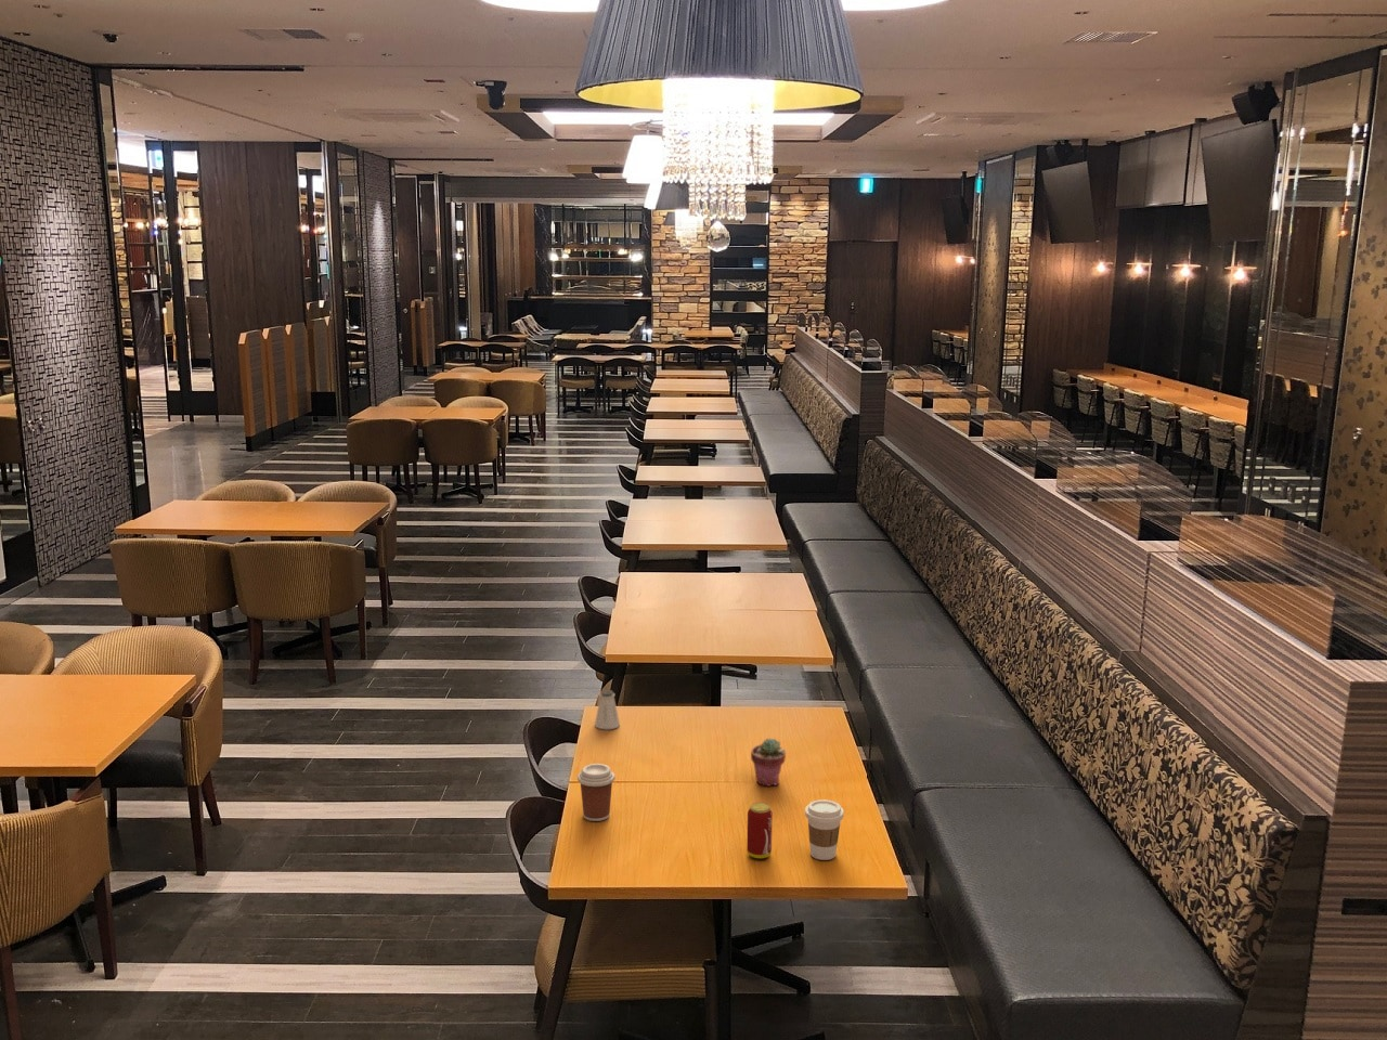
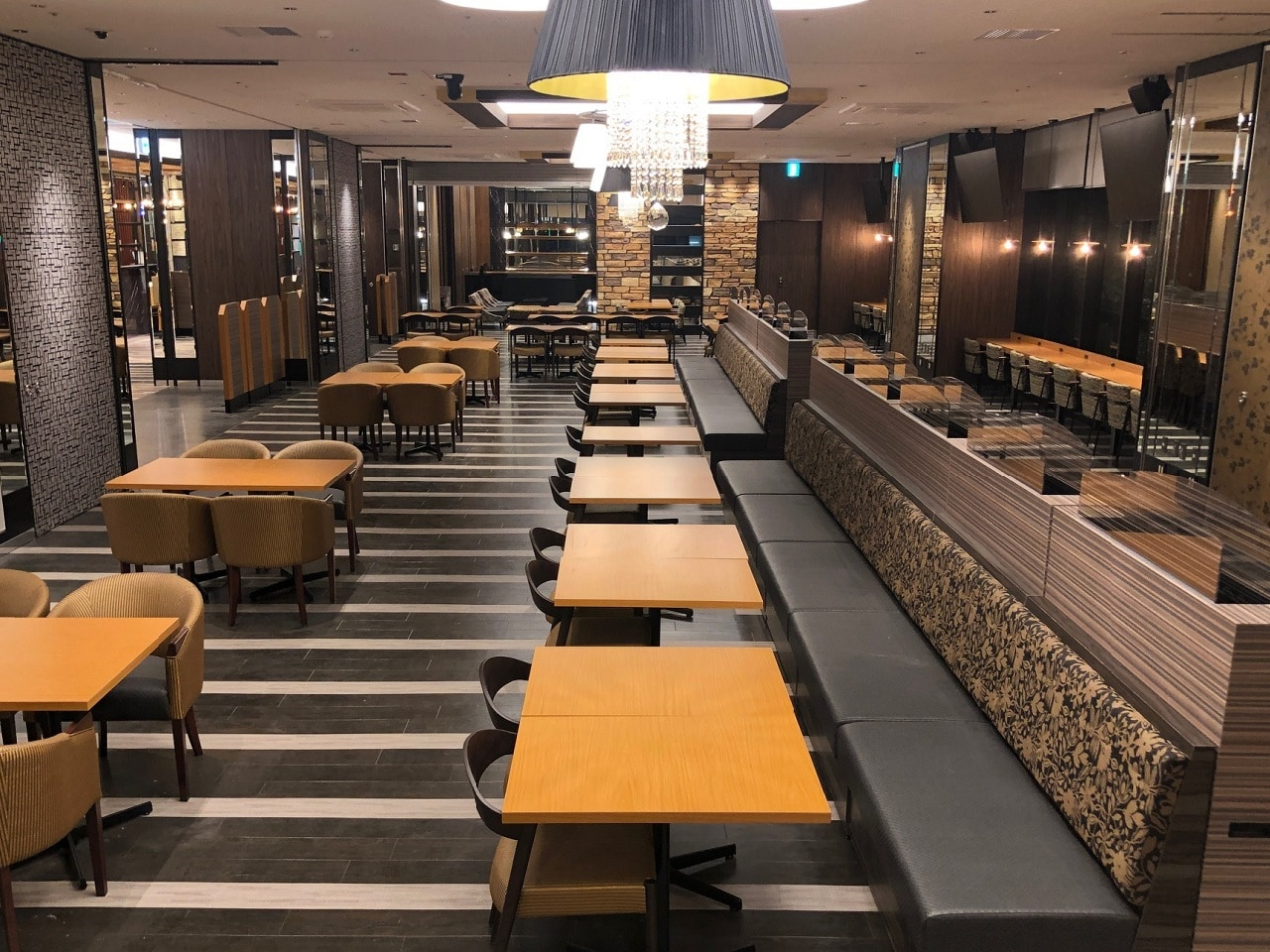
- saltshaker [594,689,621,730]
- potted succulent [750,736,786,788]
- beverage can [746,802,773,859]
- coffee cup [804,800,845,861]
- coffee cup [577,763,616,823]
